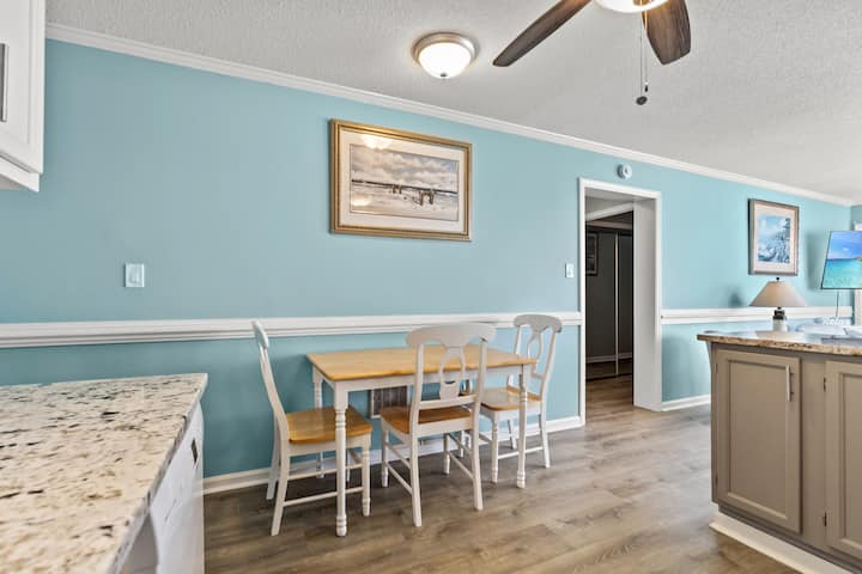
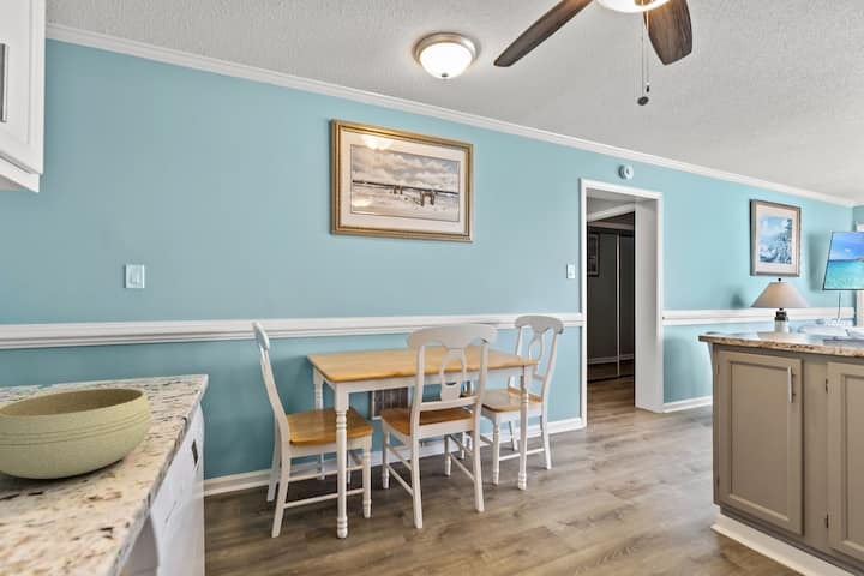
+ bowl [0,386,154,480]
